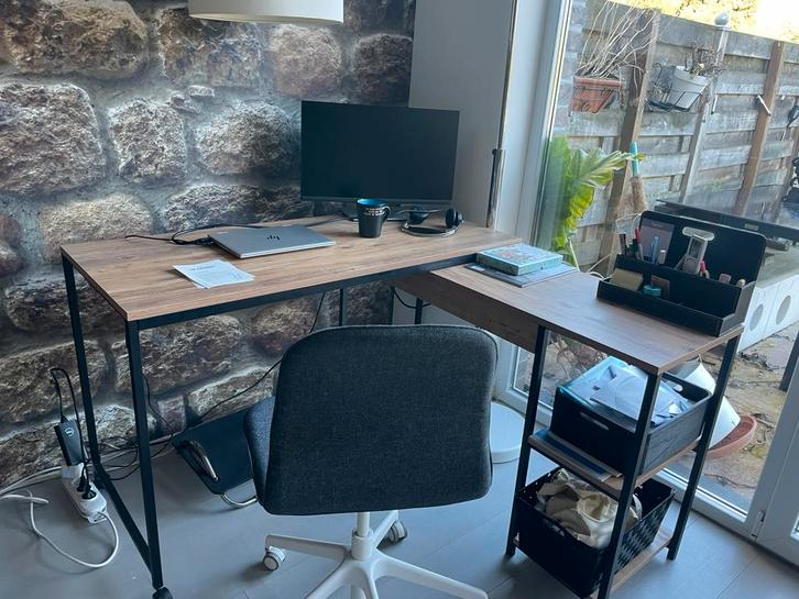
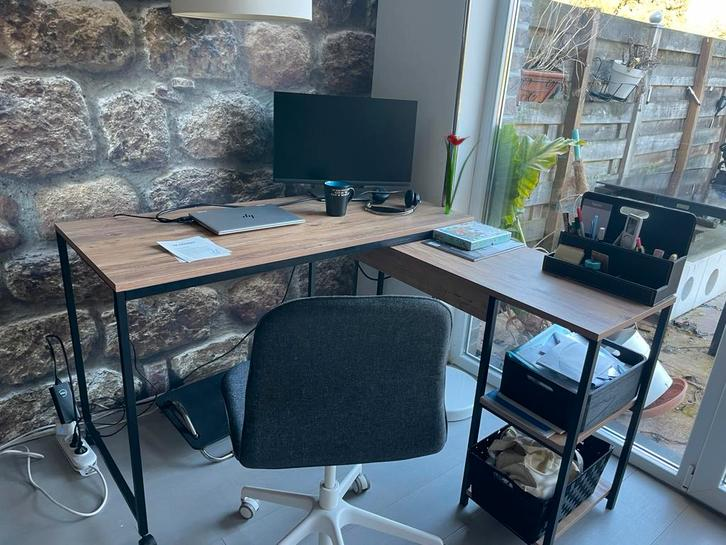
+ flower [443,132,482,215]
